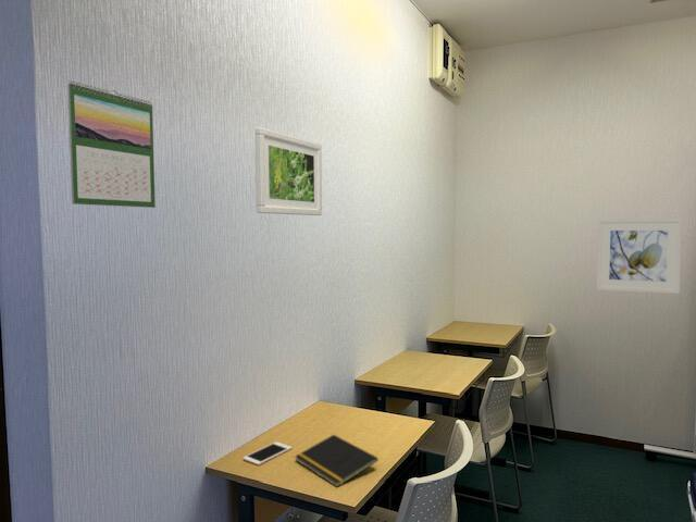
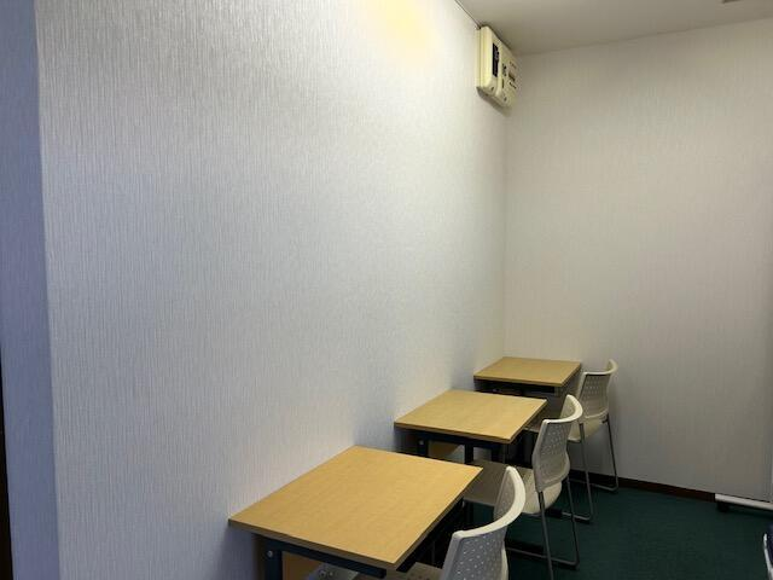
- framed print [596,217,683,295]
- notepad [294,434,380,488]
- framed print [254,126,323,216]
- calendar [66,79,157,209]
- cell phone [243,440,293,467]
